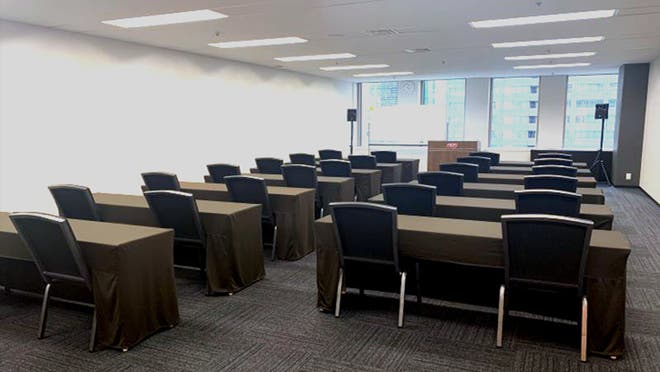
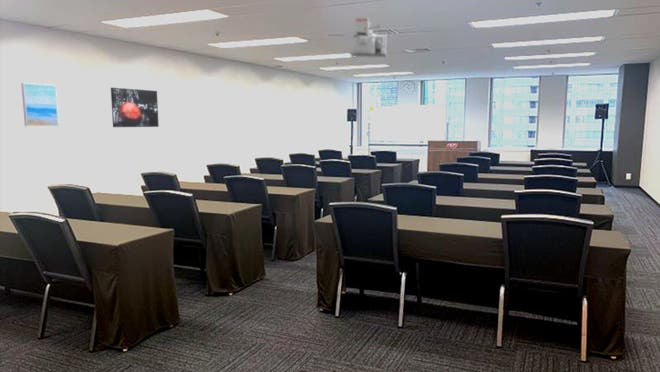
+ wall art [110,87,160,128]
+ projector [349,16,389,59]
+ wall art [20,82,60,127]
